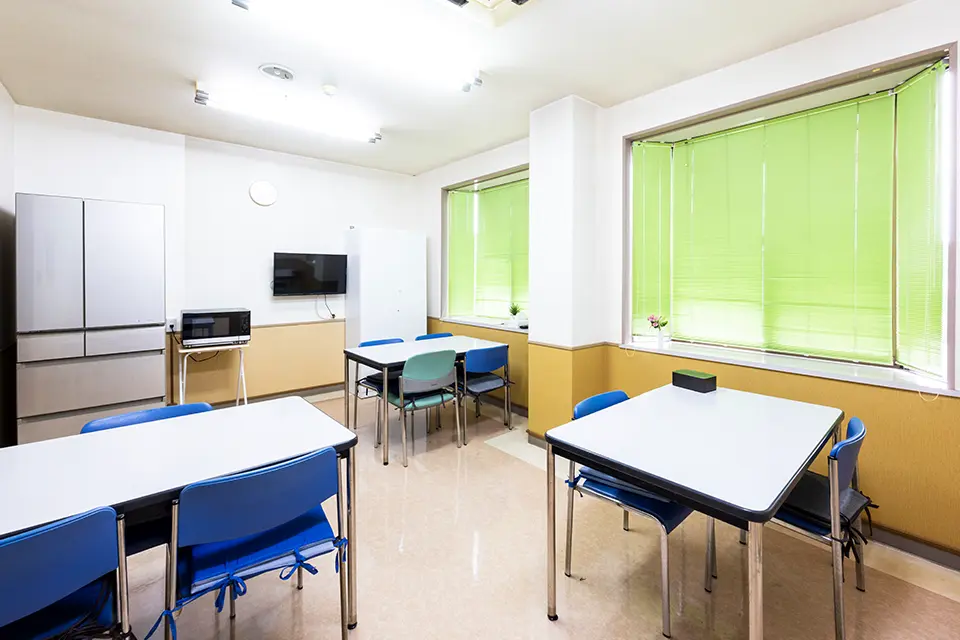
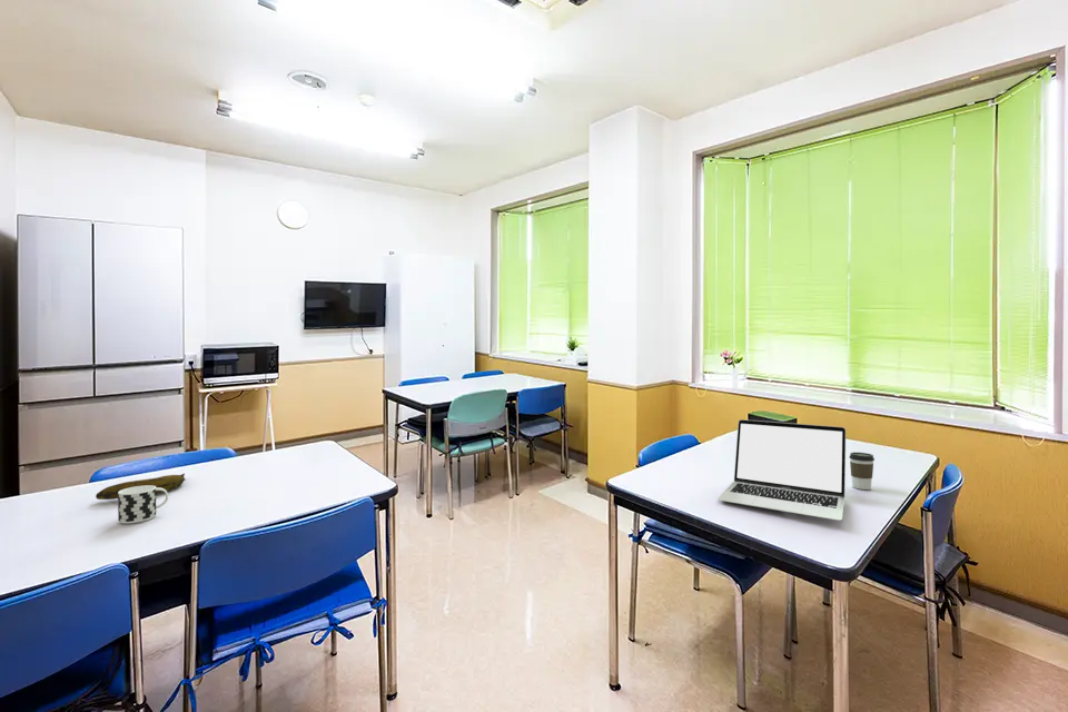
+ laptop [716,418,847,522]
+ cup [117,485,169,524]
+ banana [95,473,186,501]
+ coffee cup [848,452,876,491]
